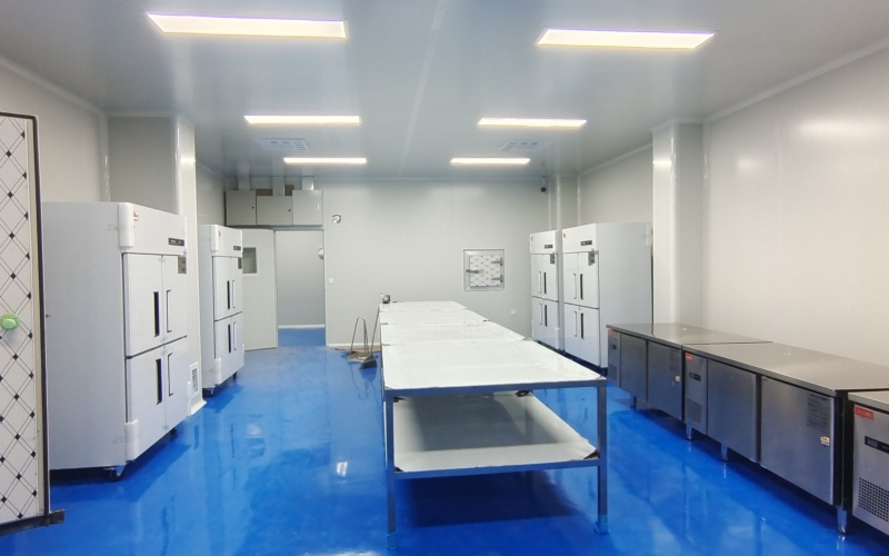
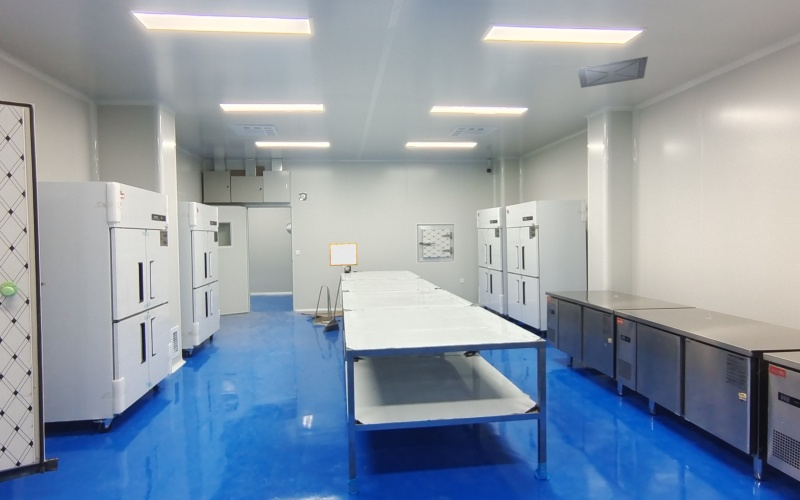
+ writing board [329,242,358,267]
+ ceiling vent [576,55,649,89]
